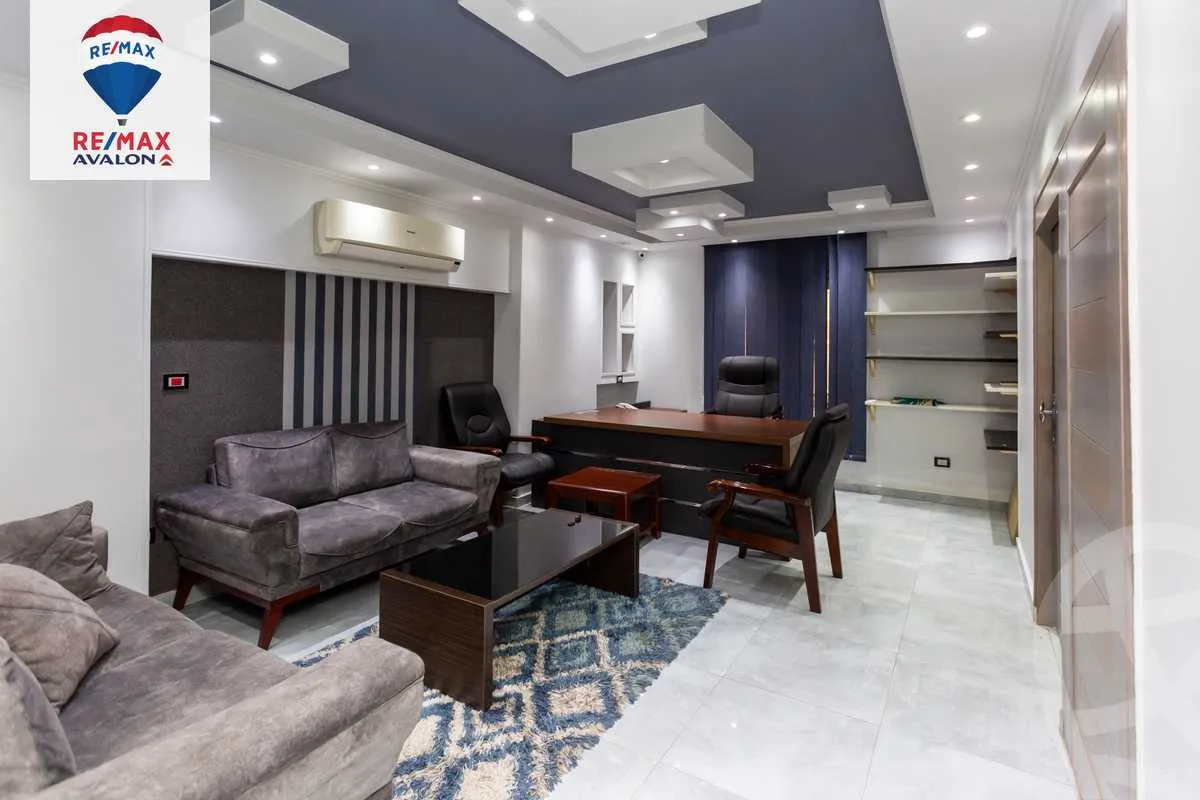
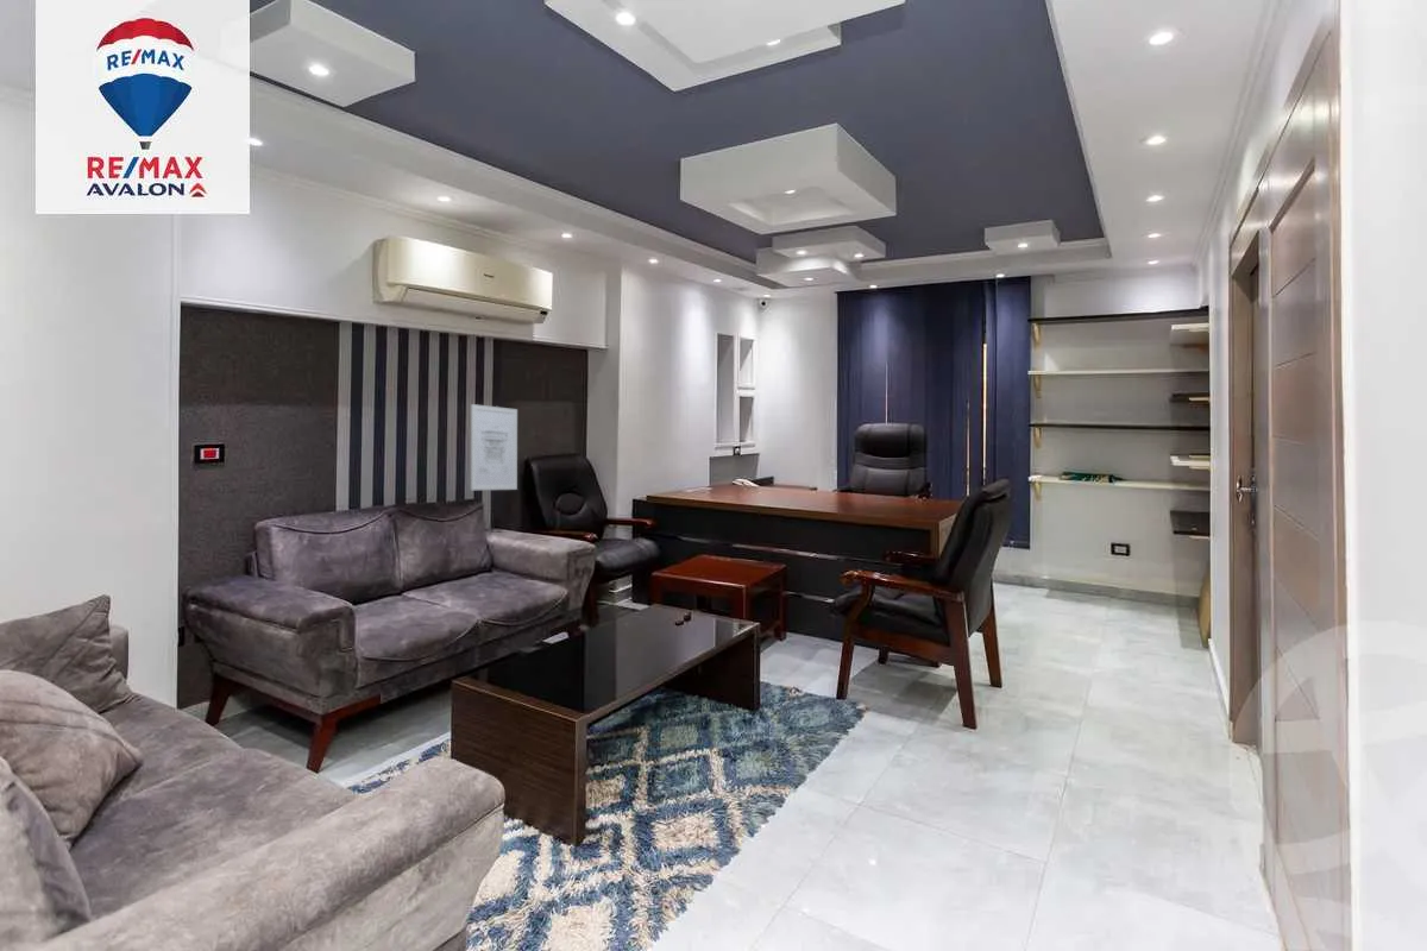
+ wall art [470,403,518,491]
